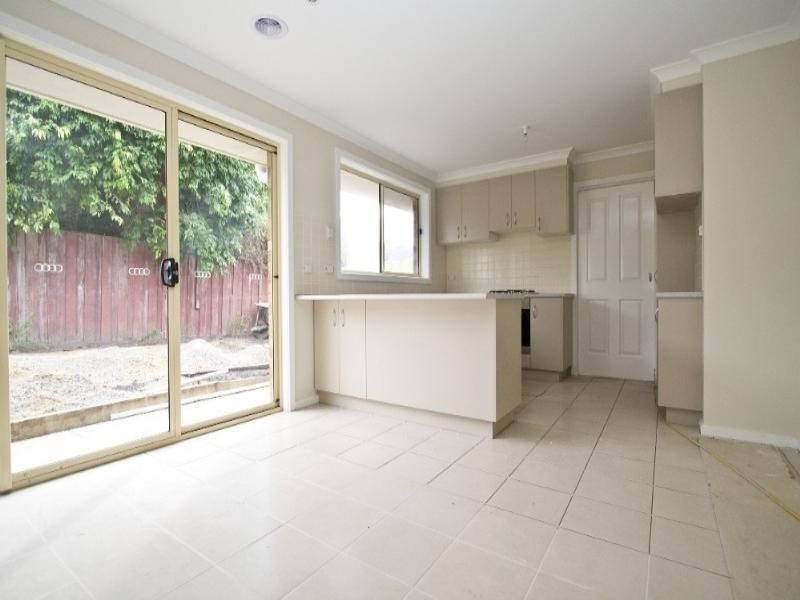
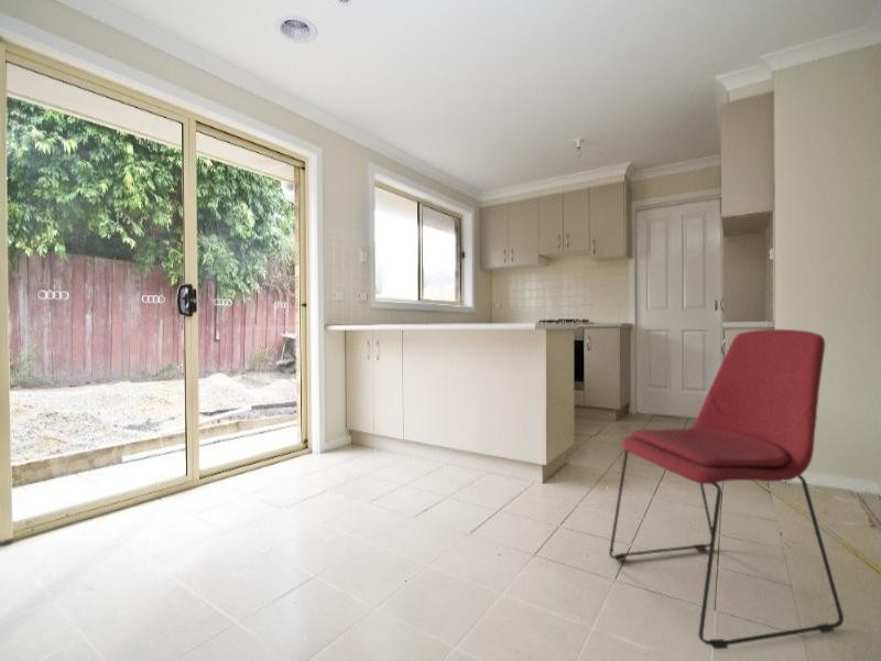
+ chair [608,328,845,650]
